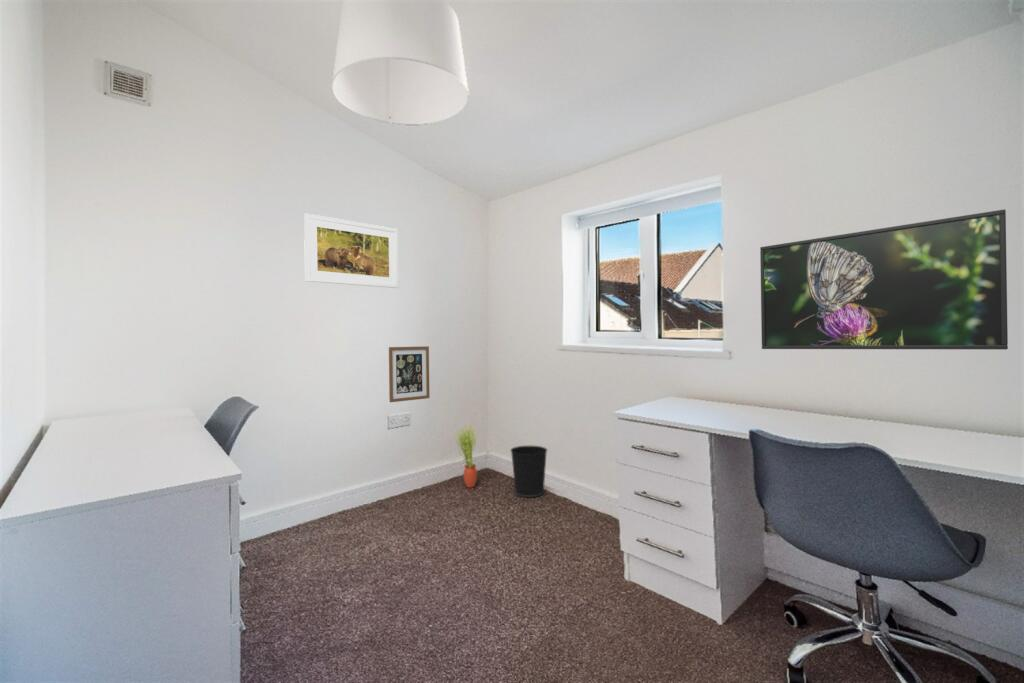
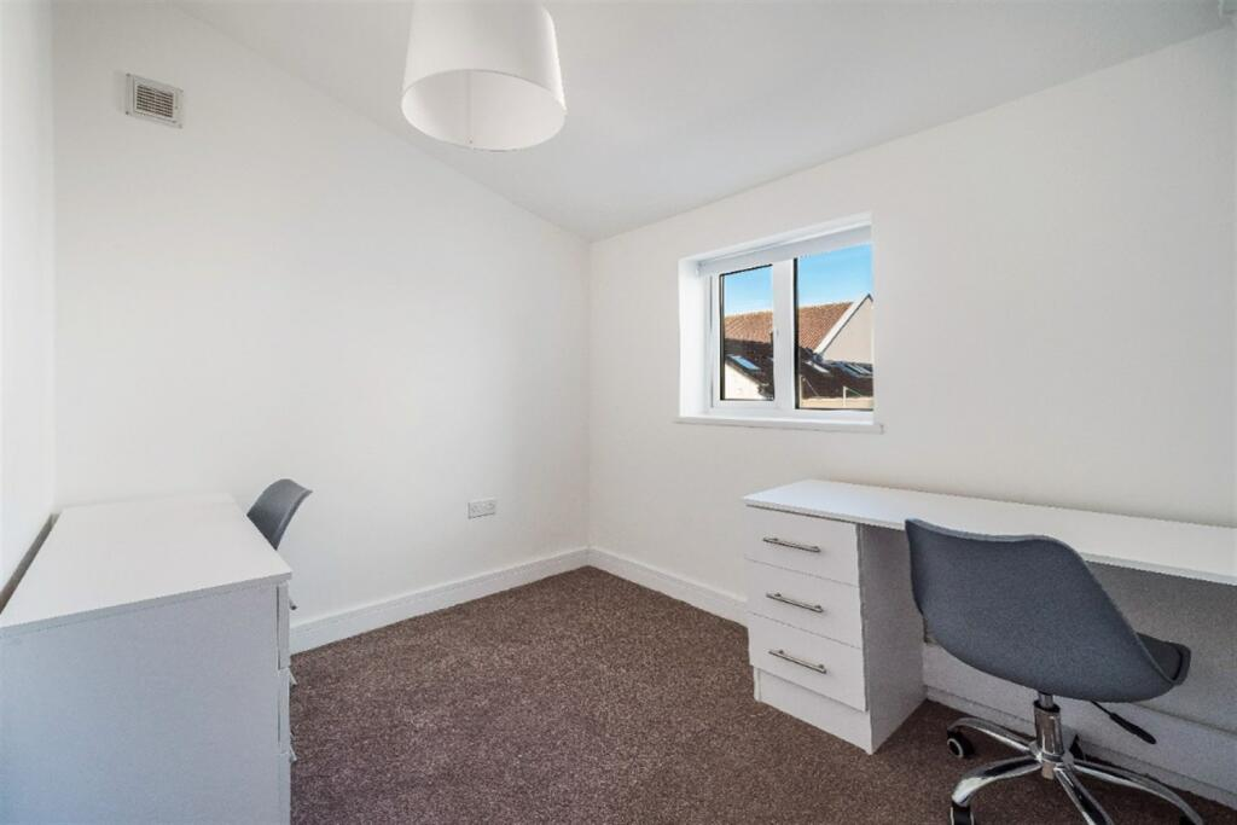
- potted plant [454,423,478,488]
- wastebasket [509,445,548,498]
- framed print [303,212,400,289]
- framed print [759,208,1009,350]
- wall art [388,345,431,403]
